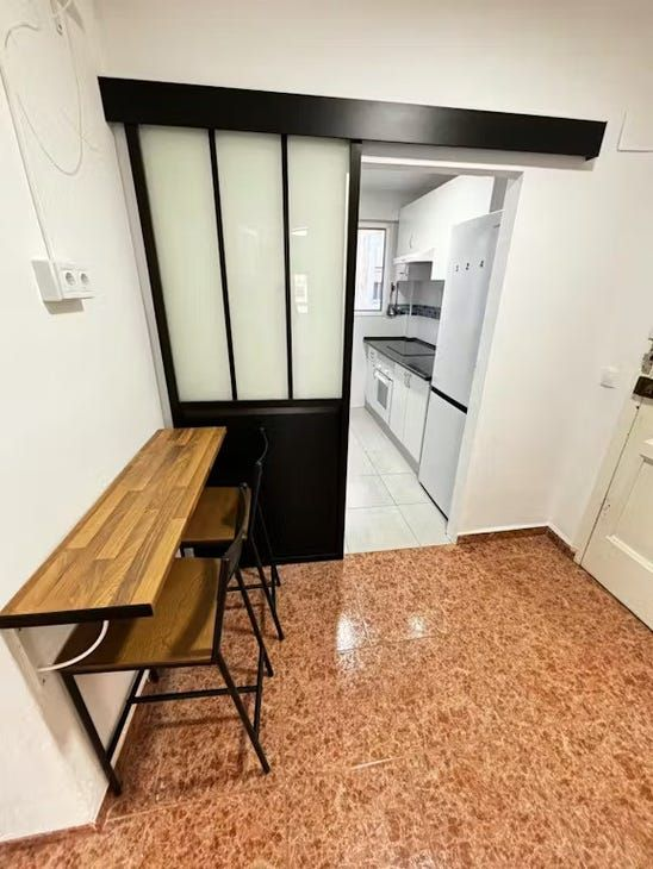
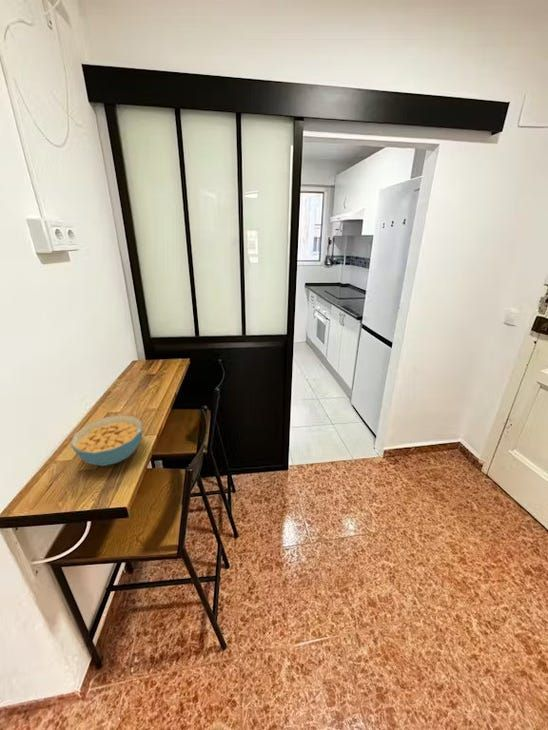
+ cereal bowl [70,414,143,467]
